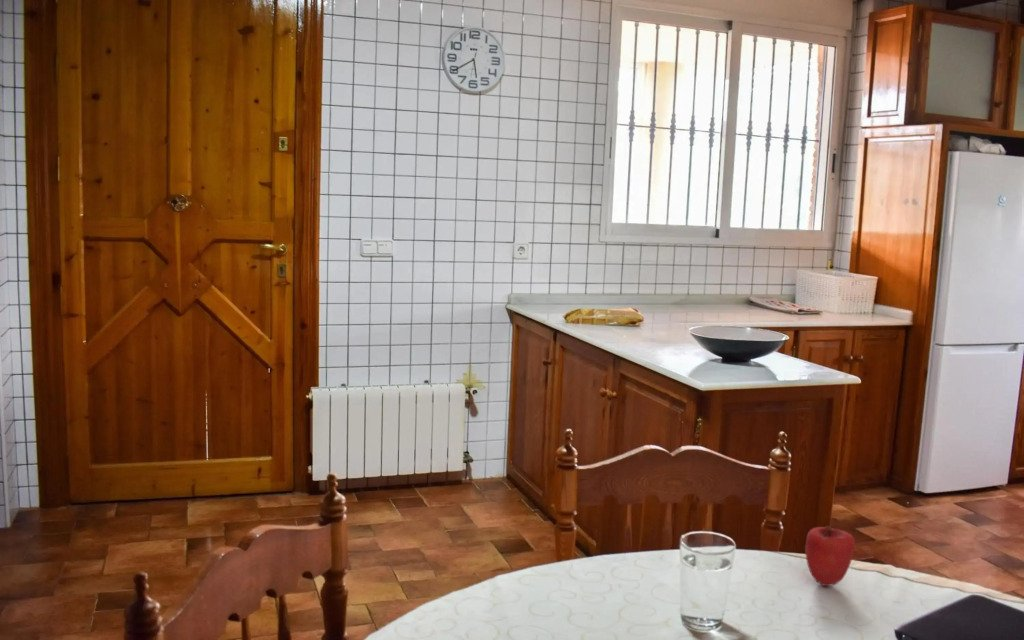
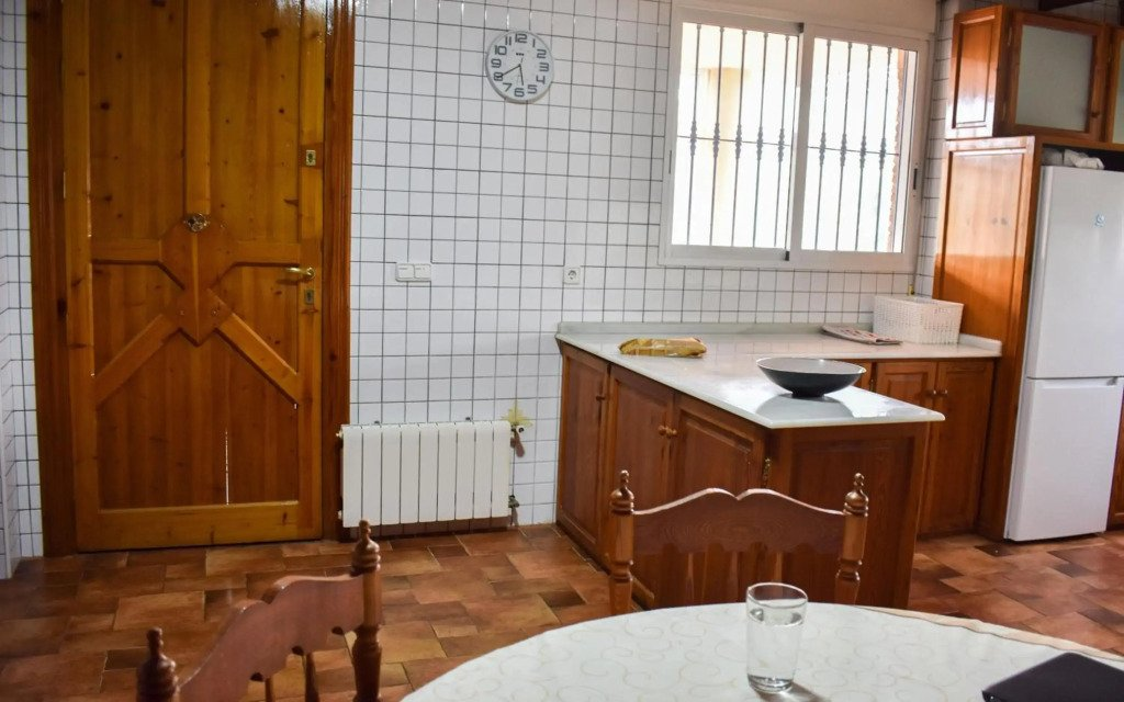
- apple [804,525,856,587]
